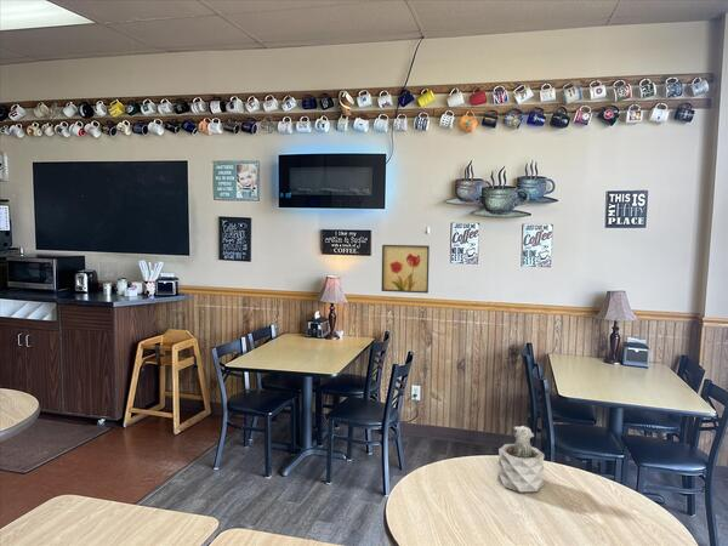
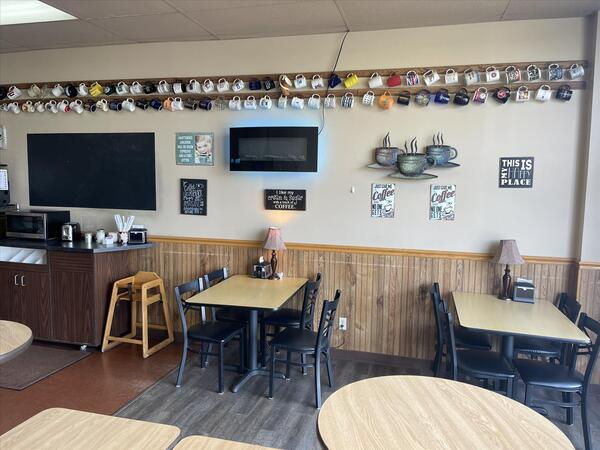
- succulent plant [496,425,546,493]
- wall art [380,244,431,295]
